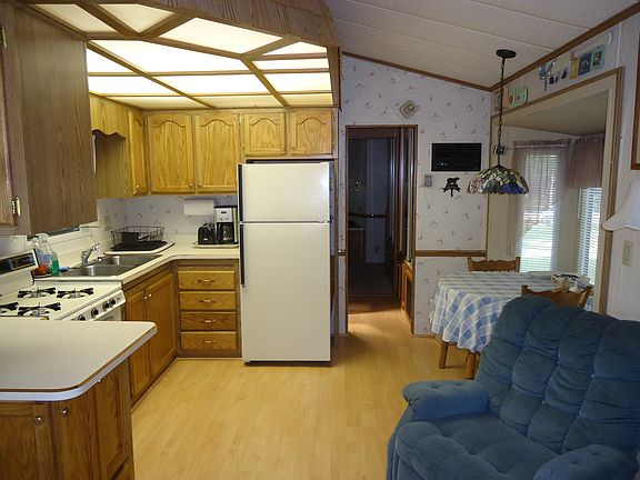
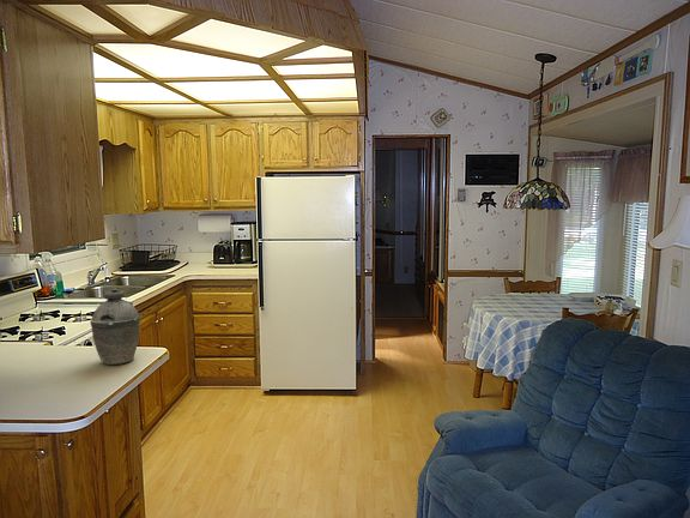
+ kettle [89,287,141,366]
